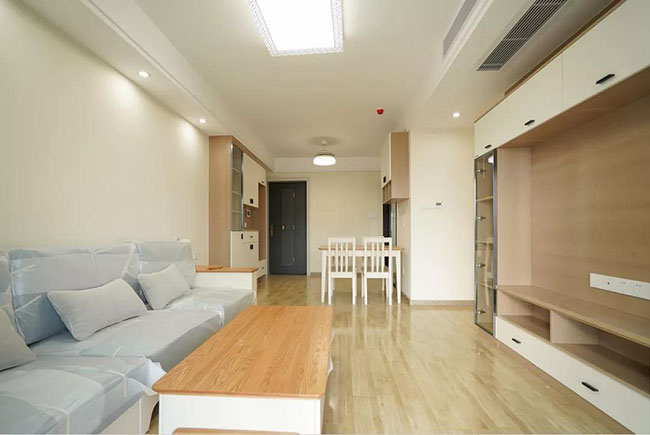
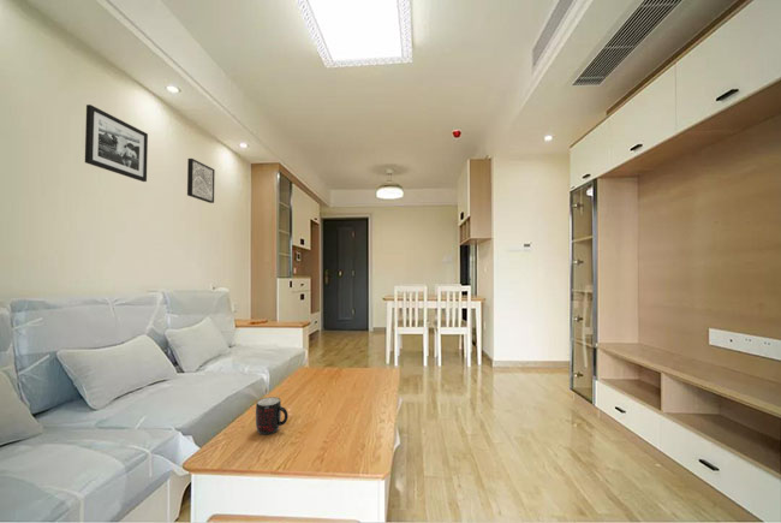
+ mug [255,396,290,436]
+ picture frame [84,103,149,183]
+ wall art [186,158,216,204]
